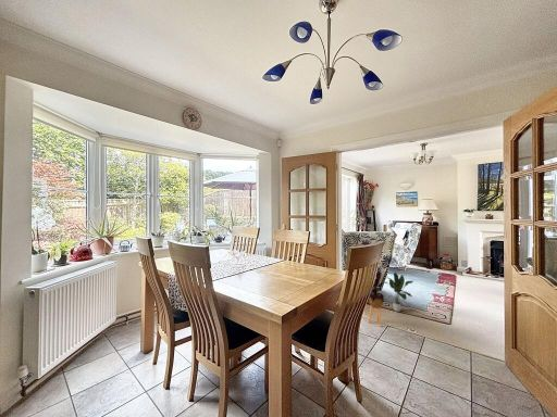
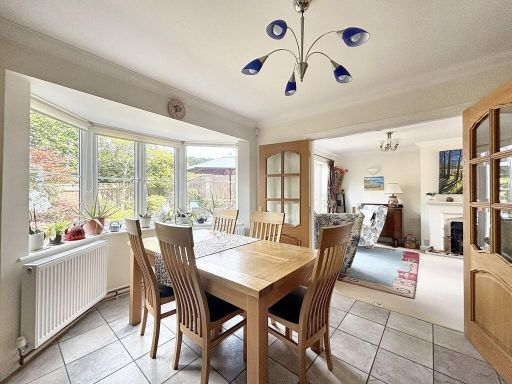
- potted plant [386,271,414,313]
- house plant [367,267,389,327]
